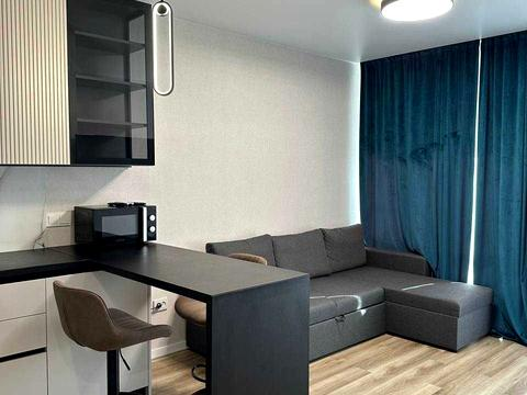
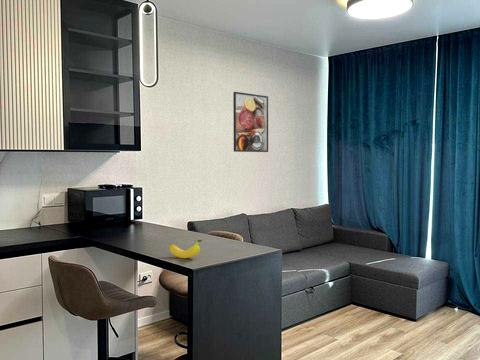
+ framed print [232,91,269,153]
+ banana [168,239,203,259]
